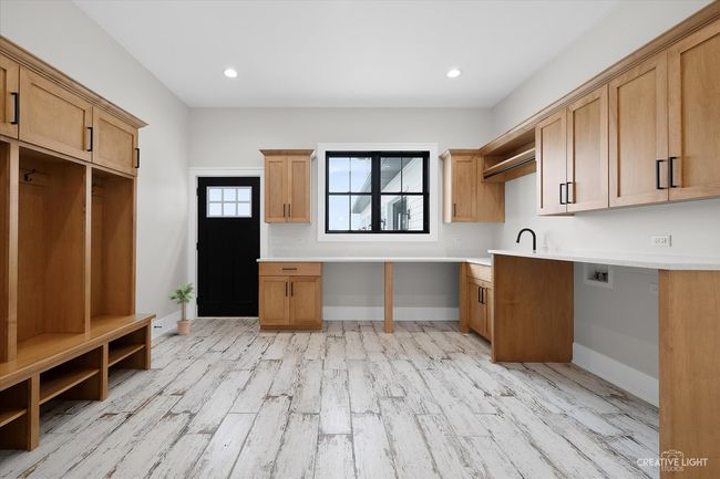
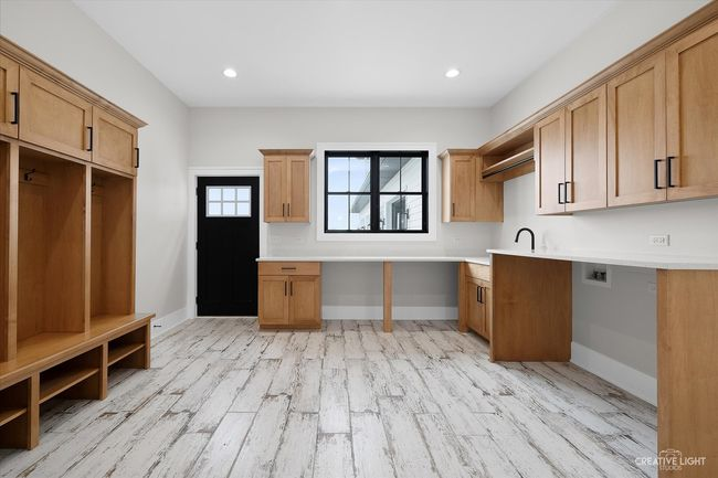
- potted plant [168,282,197,336]
